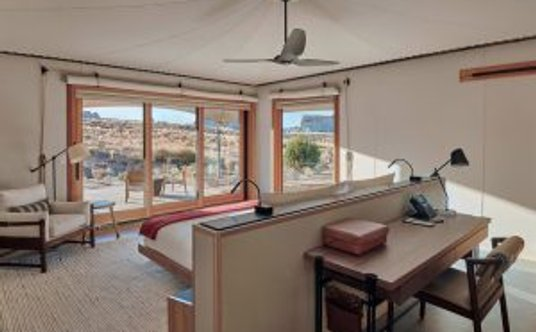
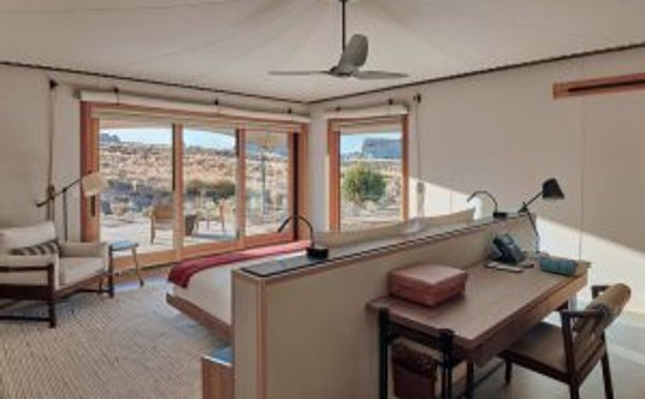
+ pencil case [538,255,580,276]
